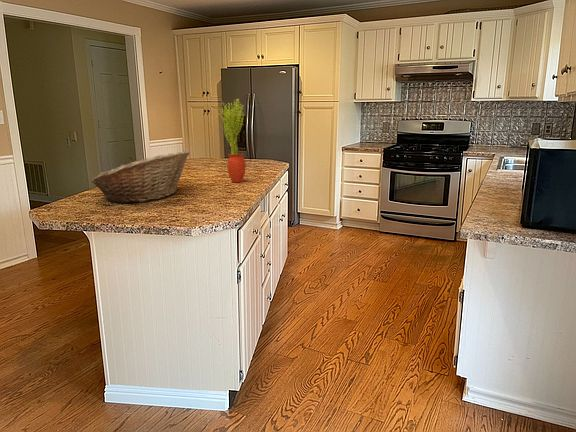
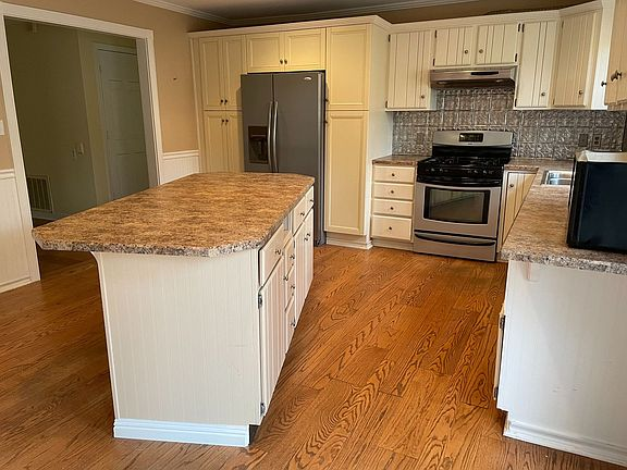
- potted plant [217,98,246,183]
- fruit basket [91,149,190,204]
